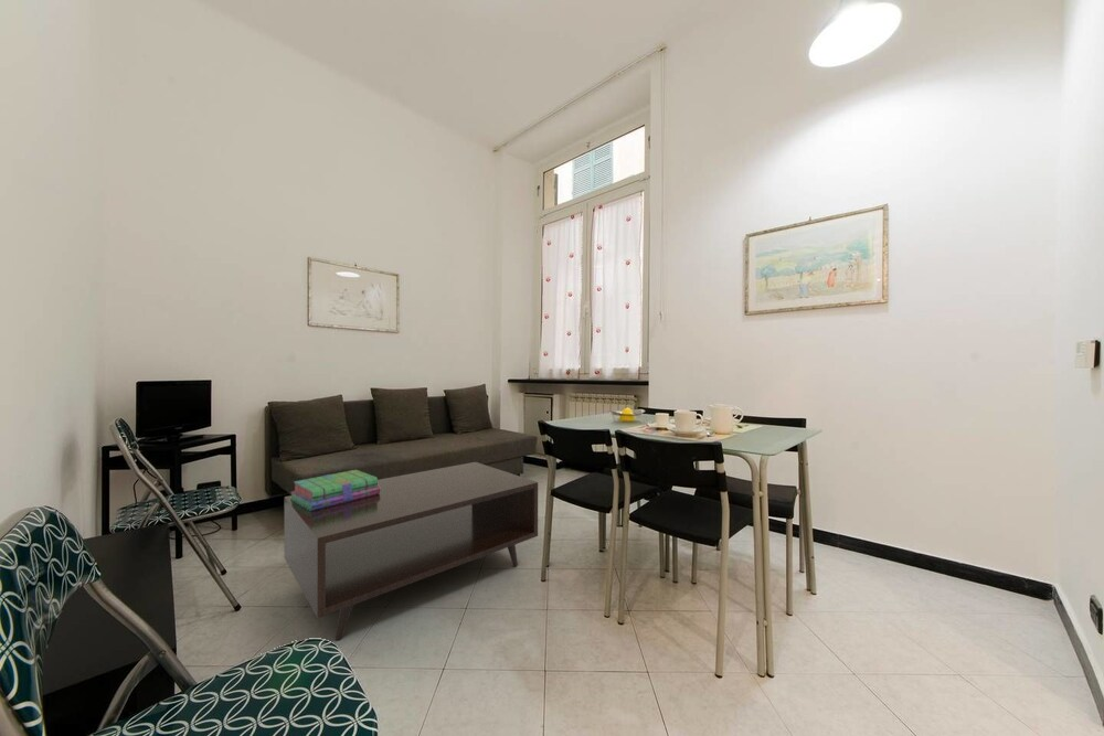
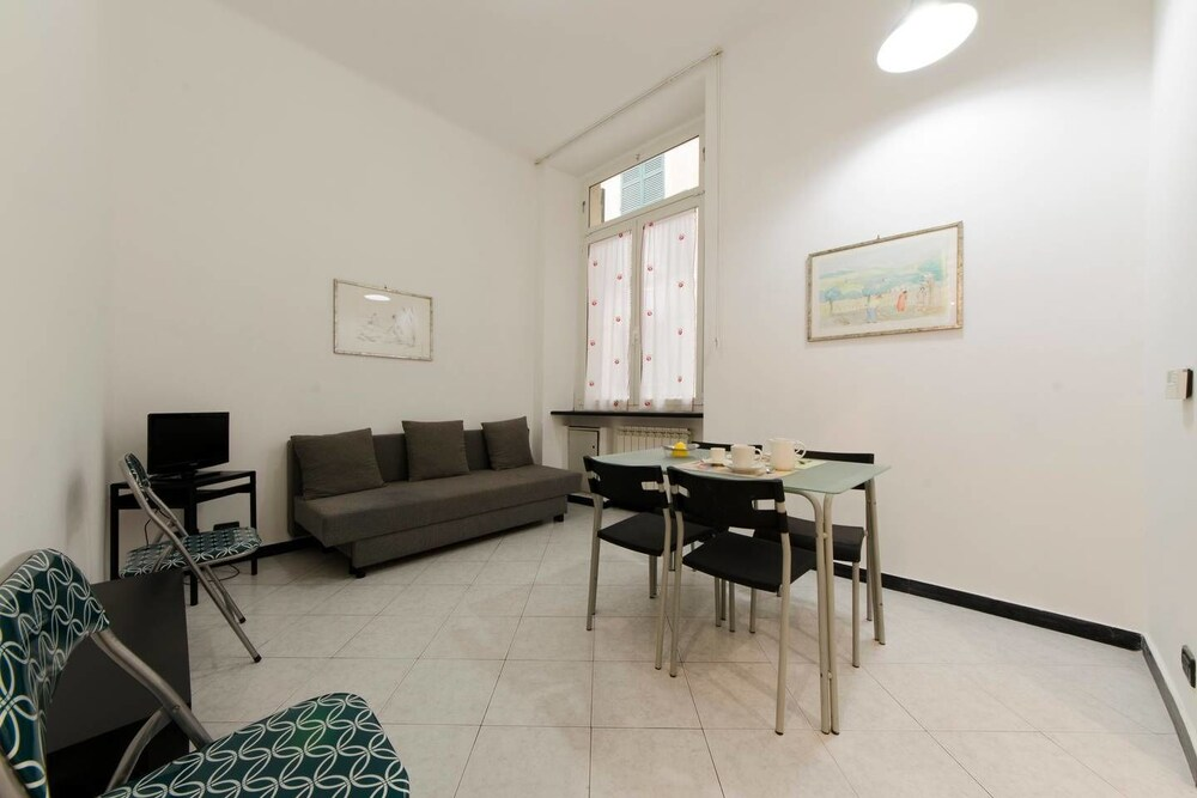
- stack of books [289,469,380,511]
- coffee table [284,461,539,642]
